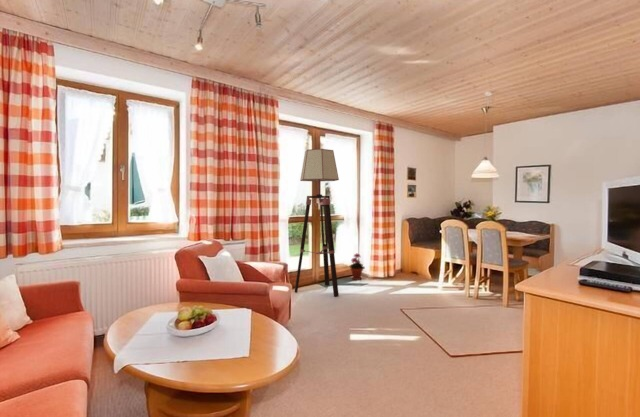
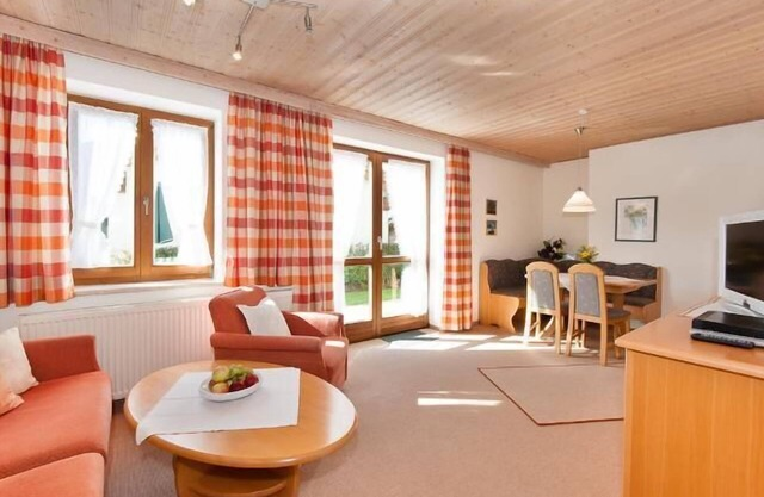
- potted plant [348,253,366,281]
- floor lamp [294,148,340,297]
